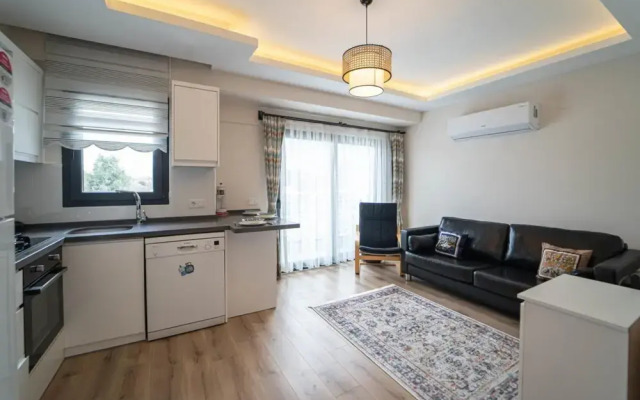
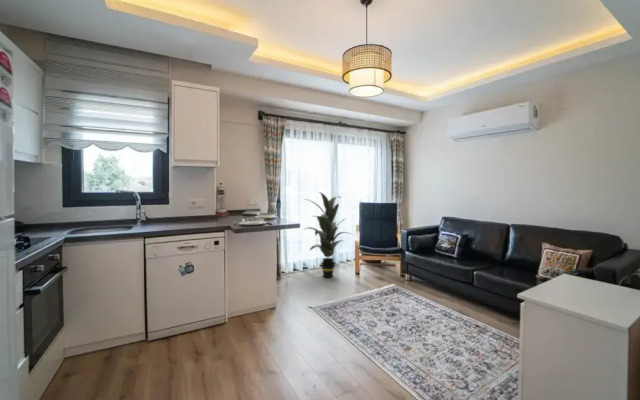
+ indoor plant [302,191,355,278]
